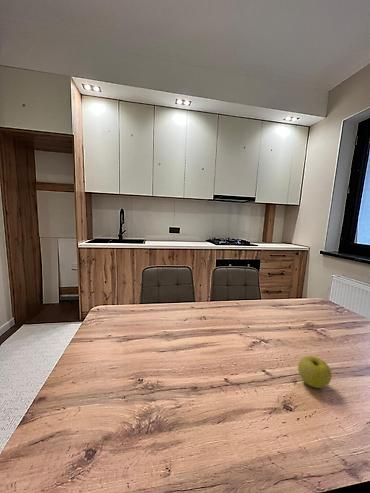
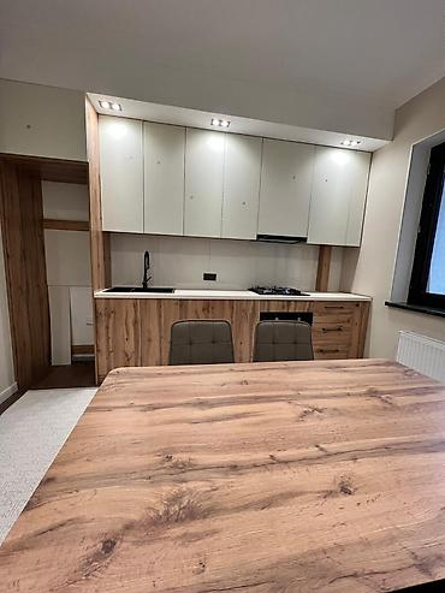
- apple [297,355,333,389]
